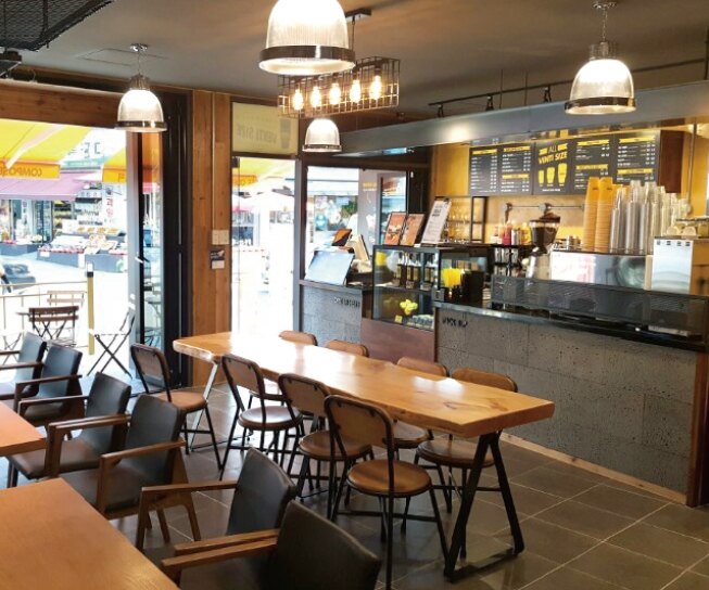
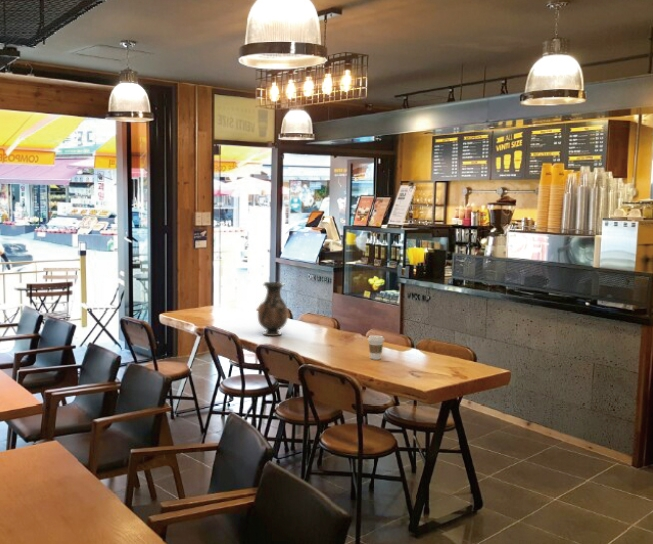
+ vase [257,281,289,337]
+ coffee cup [367,334,385,361]
